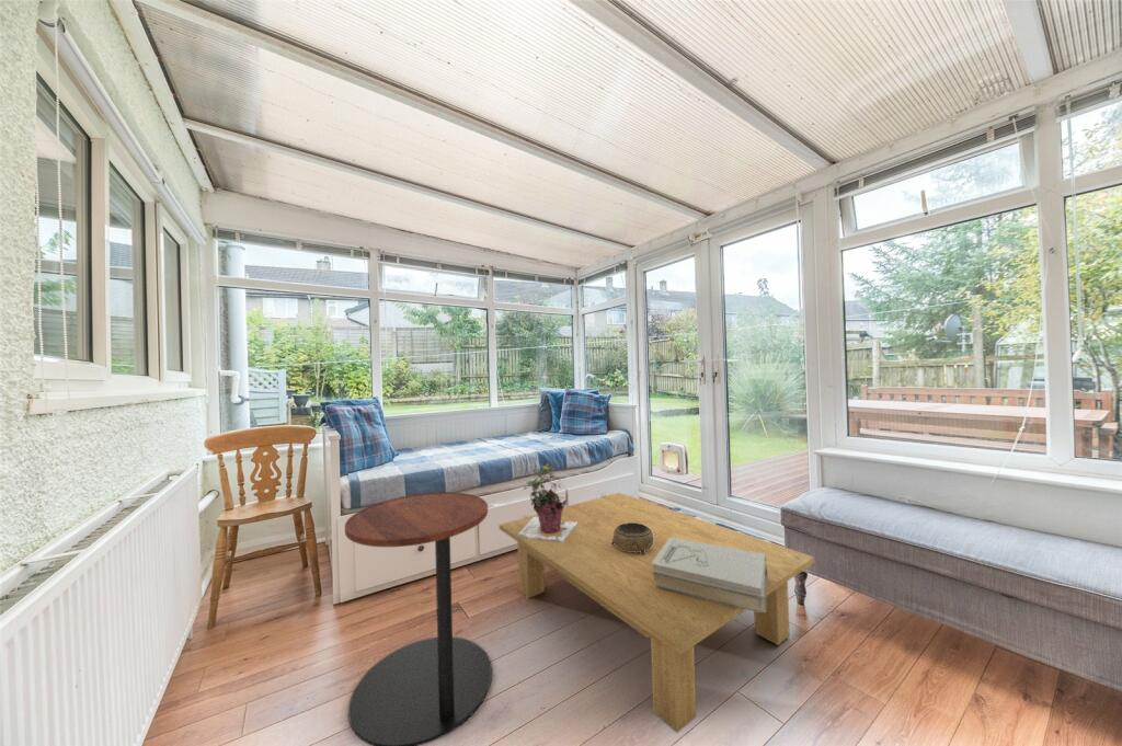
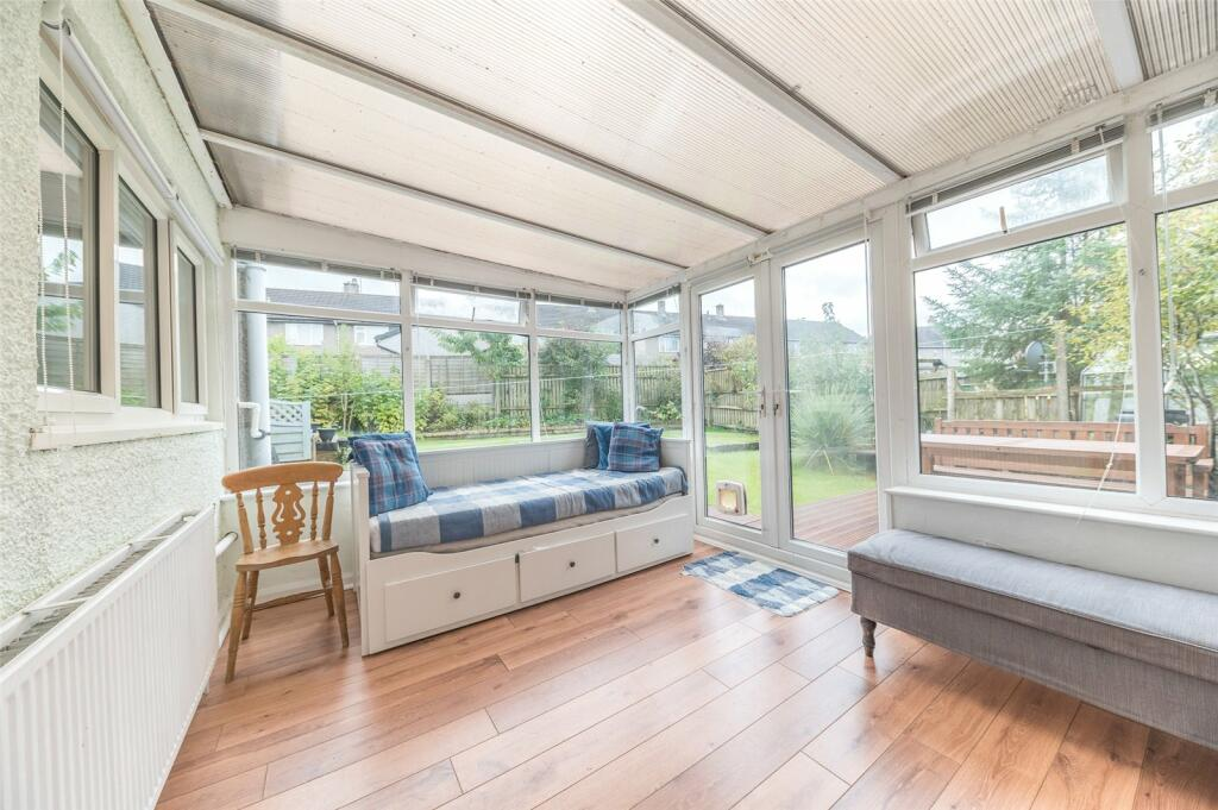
- potted flower [514,463,577,542]
- decorative bowl [610,523,654,555]
- books [652,538,768,612]
- coffee table [499,492,815,734]
- side table [344,491,493,746]
